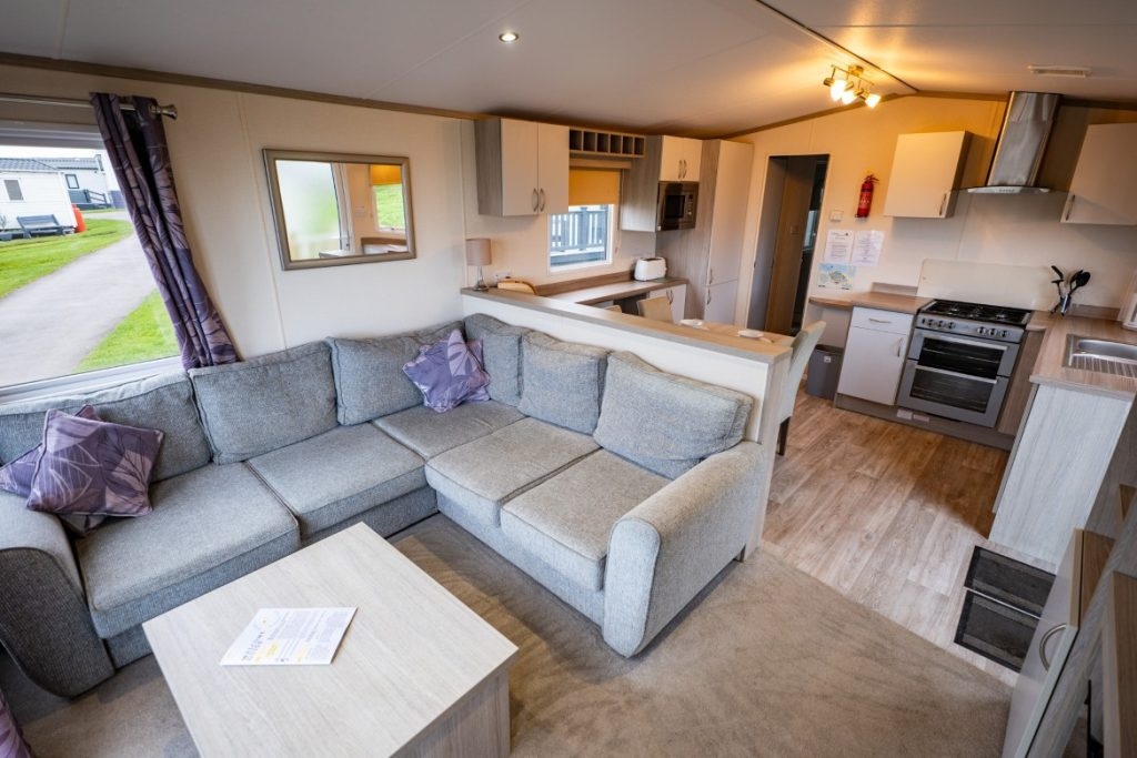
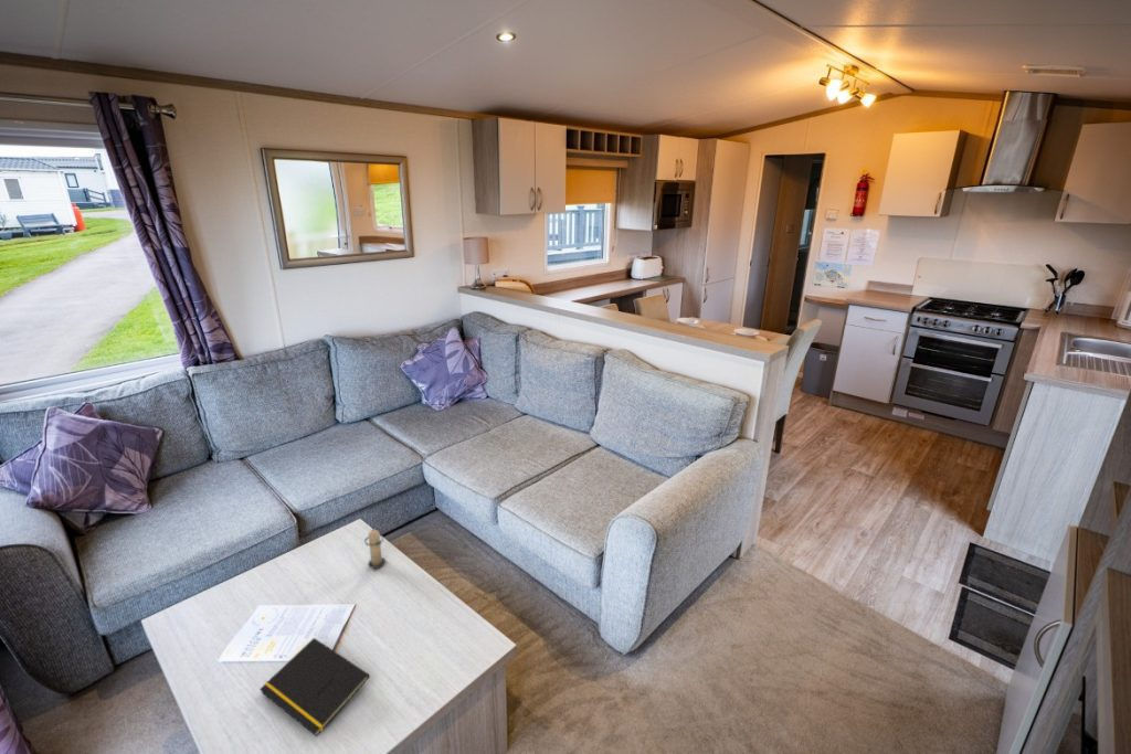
+ candle [363,527,388,570]
+ notepad [258,637,371,737]
